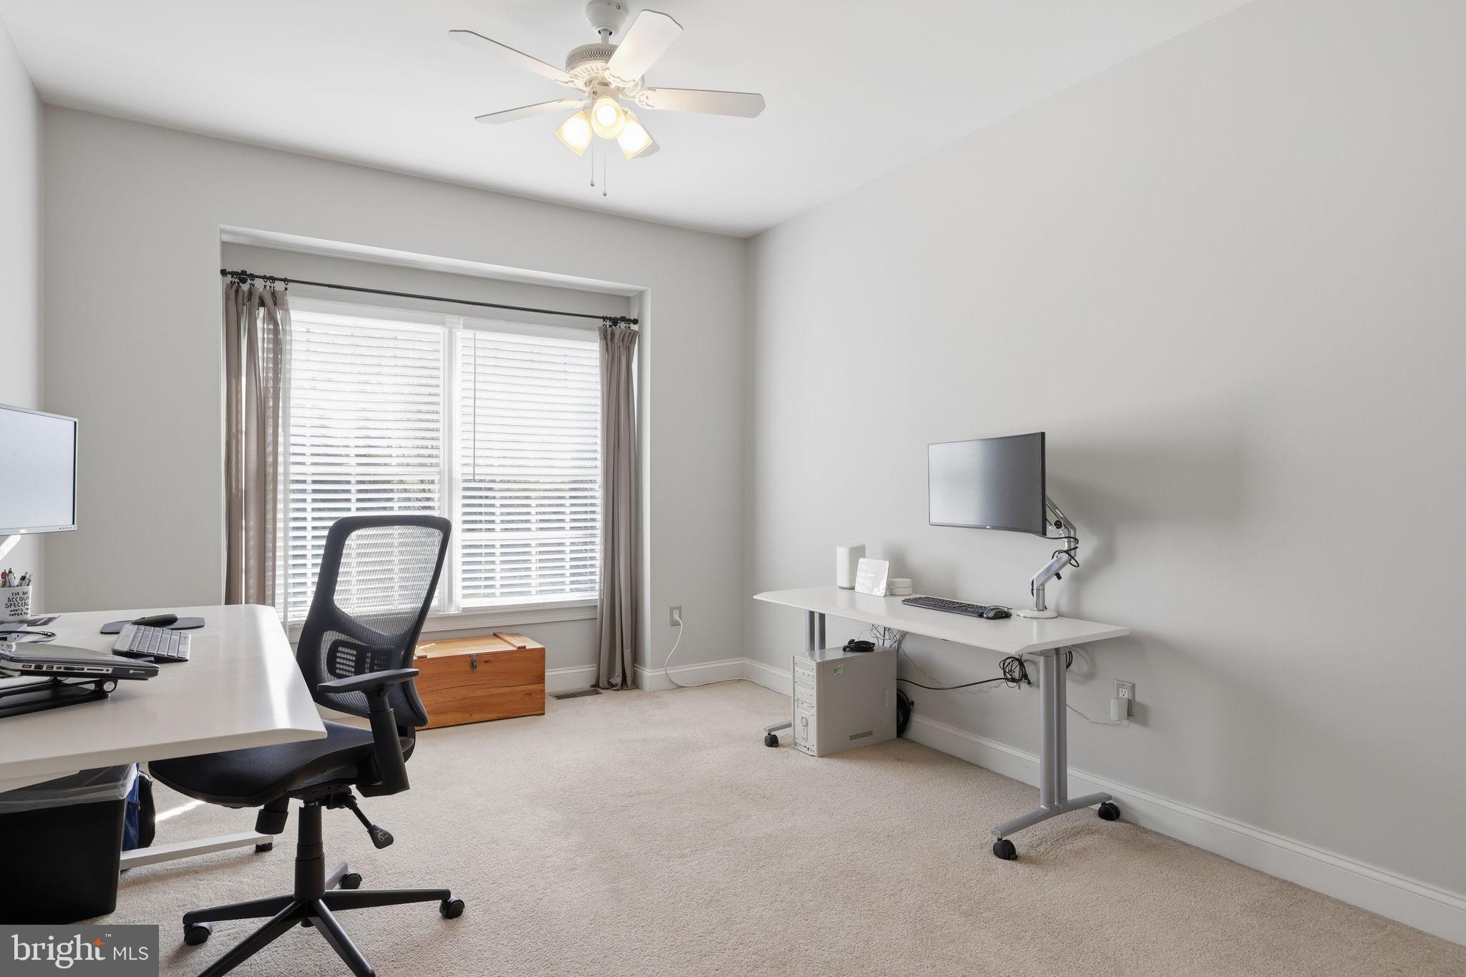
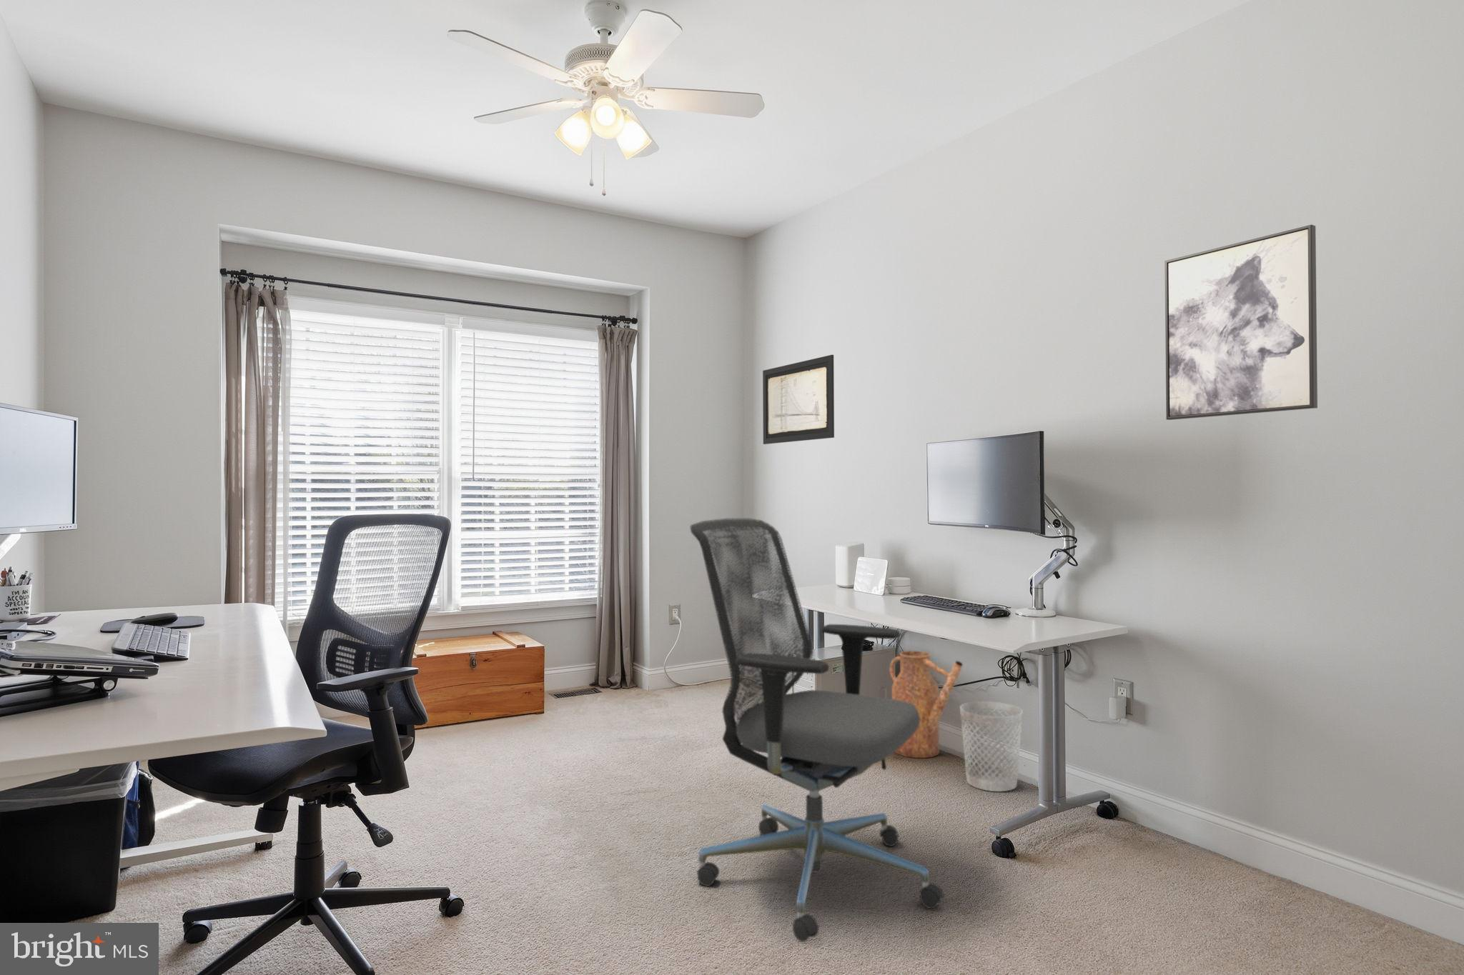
+ watering can [889,650,963,758]
+ office chair [689,517,945,942]
+ wall art [1165,224,1318,421]
+ wastebasket [959,701,1023,792]
+ wall art [762,355,835,445]
